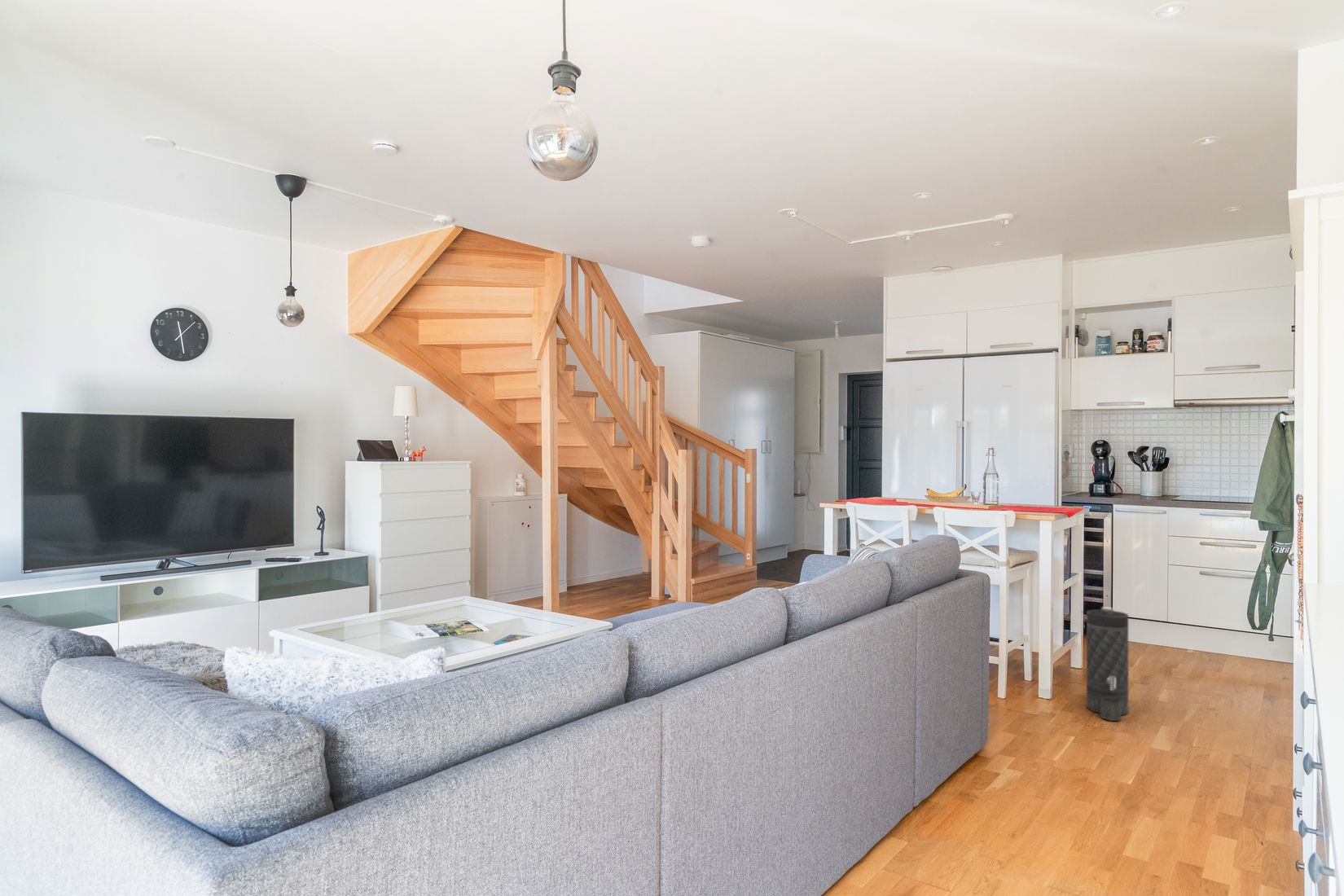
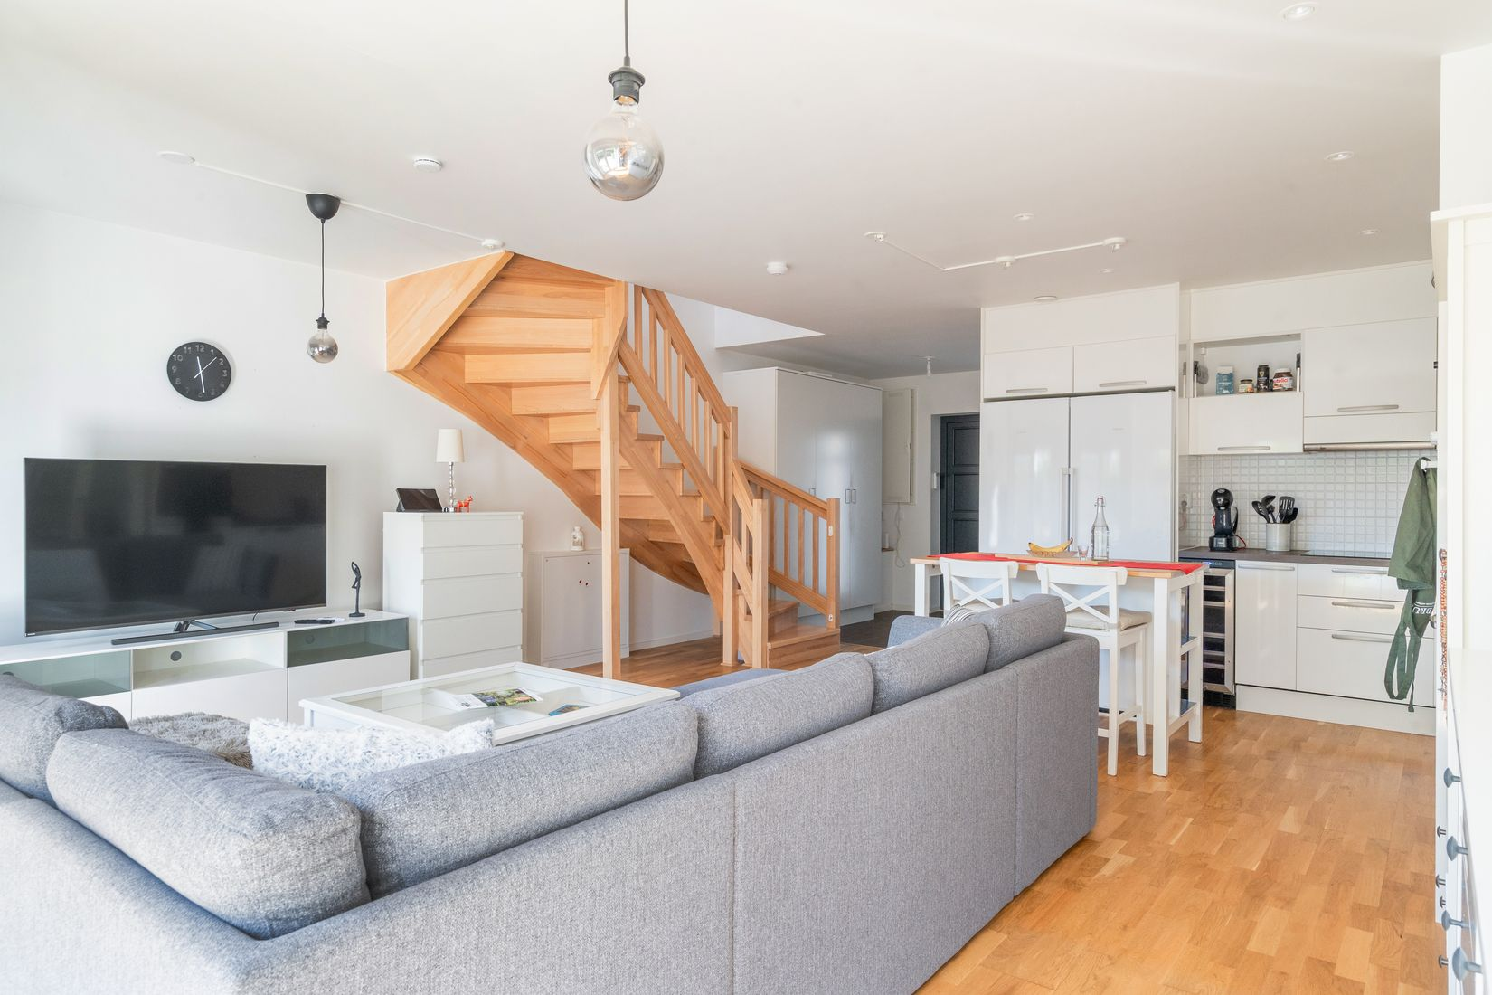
- canister [1086,606,1129,722]
